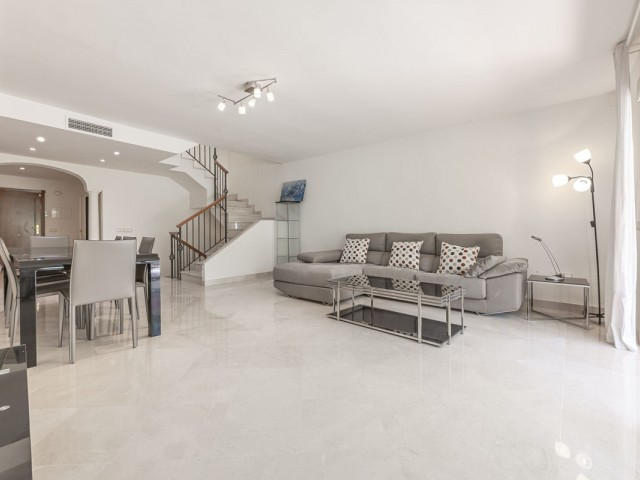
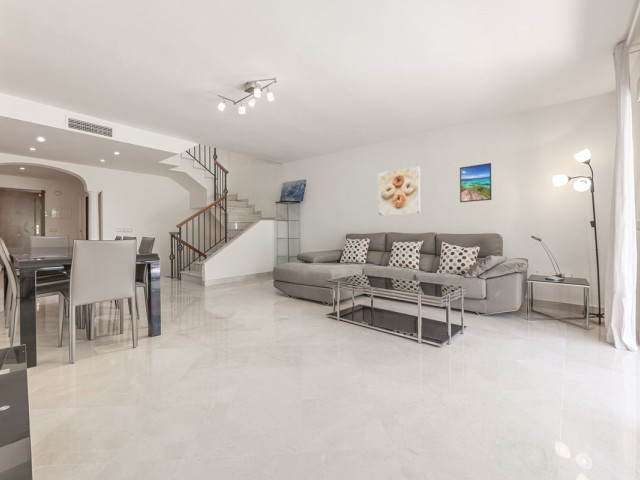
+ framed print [377,165,421,217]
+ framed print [459,162,493,203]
